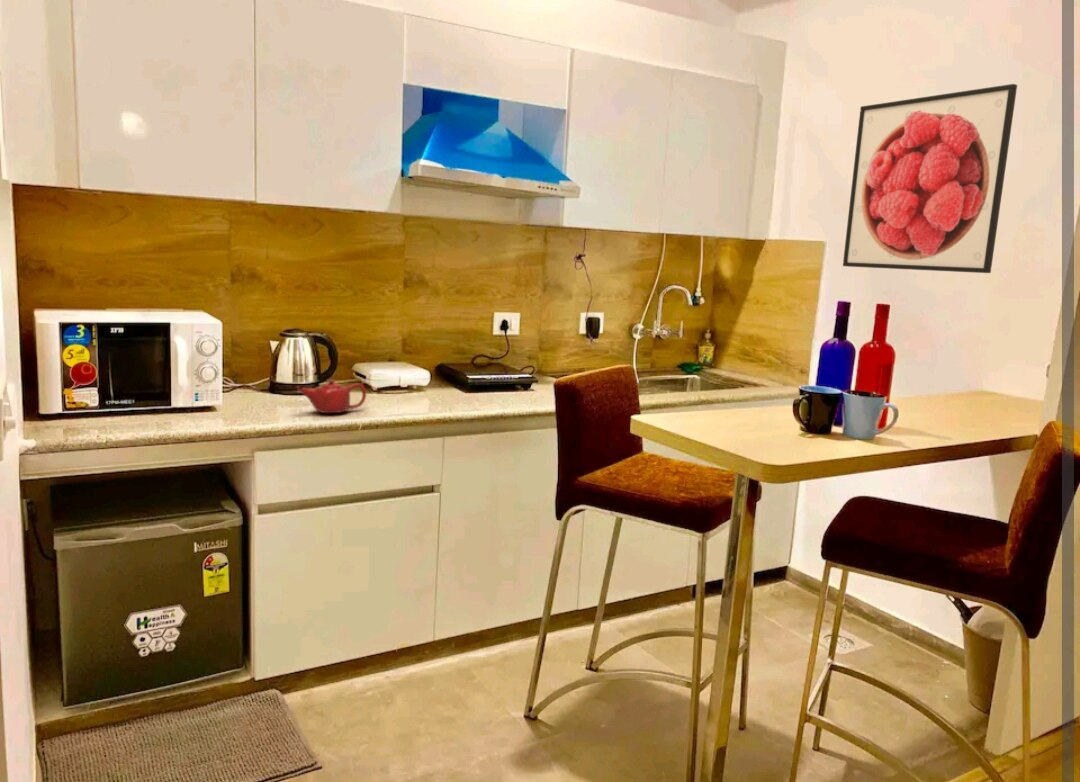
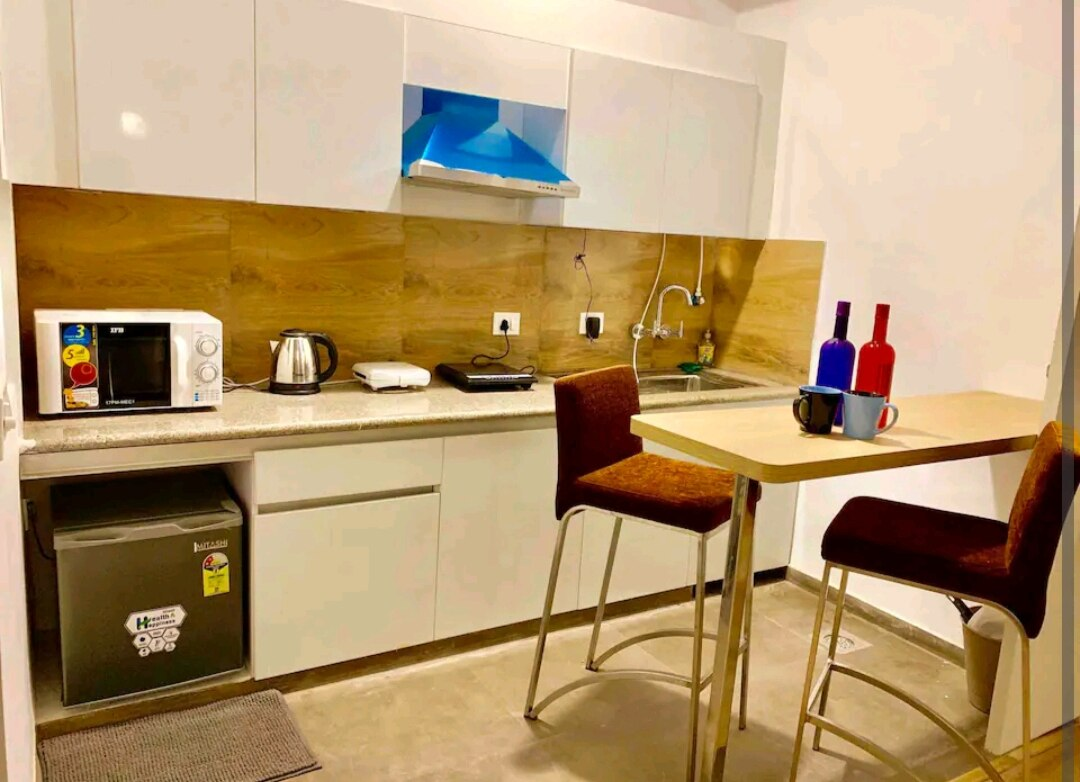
- teapot [297,379,367,414]
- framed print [842,83,1018,274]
